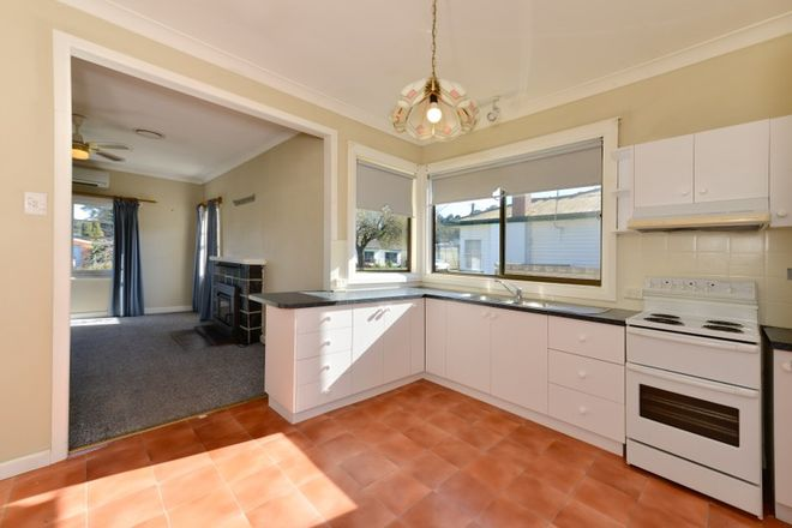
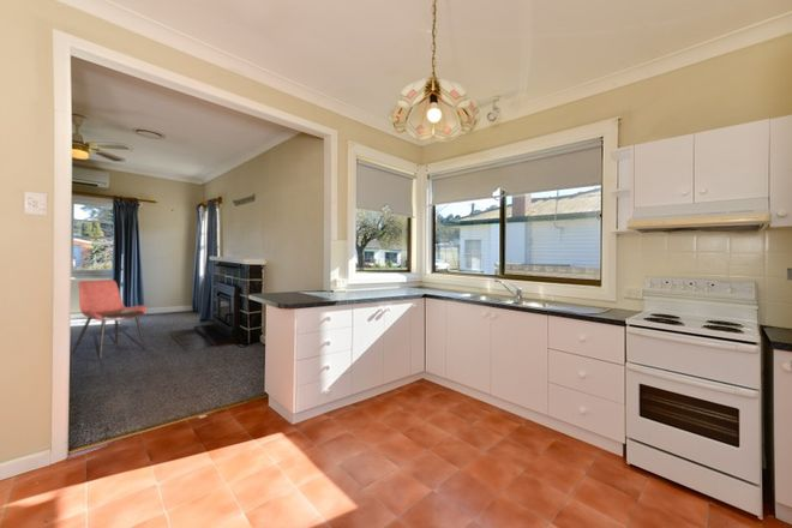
+ dining chair [71,278,148,360]
